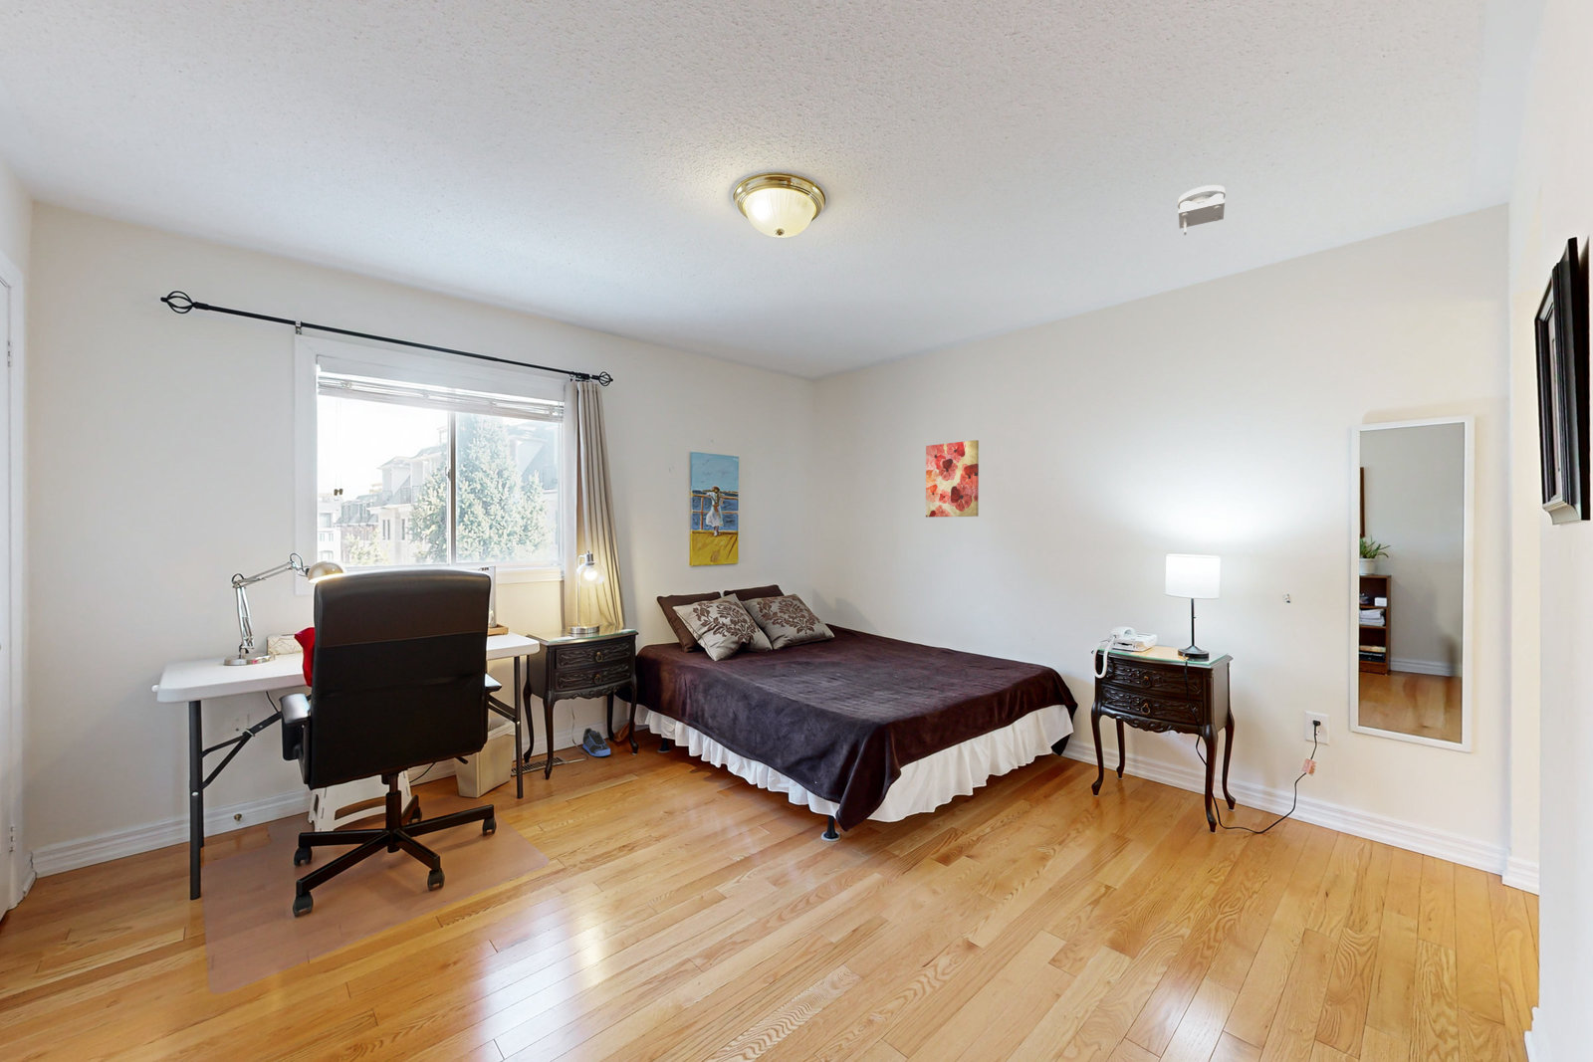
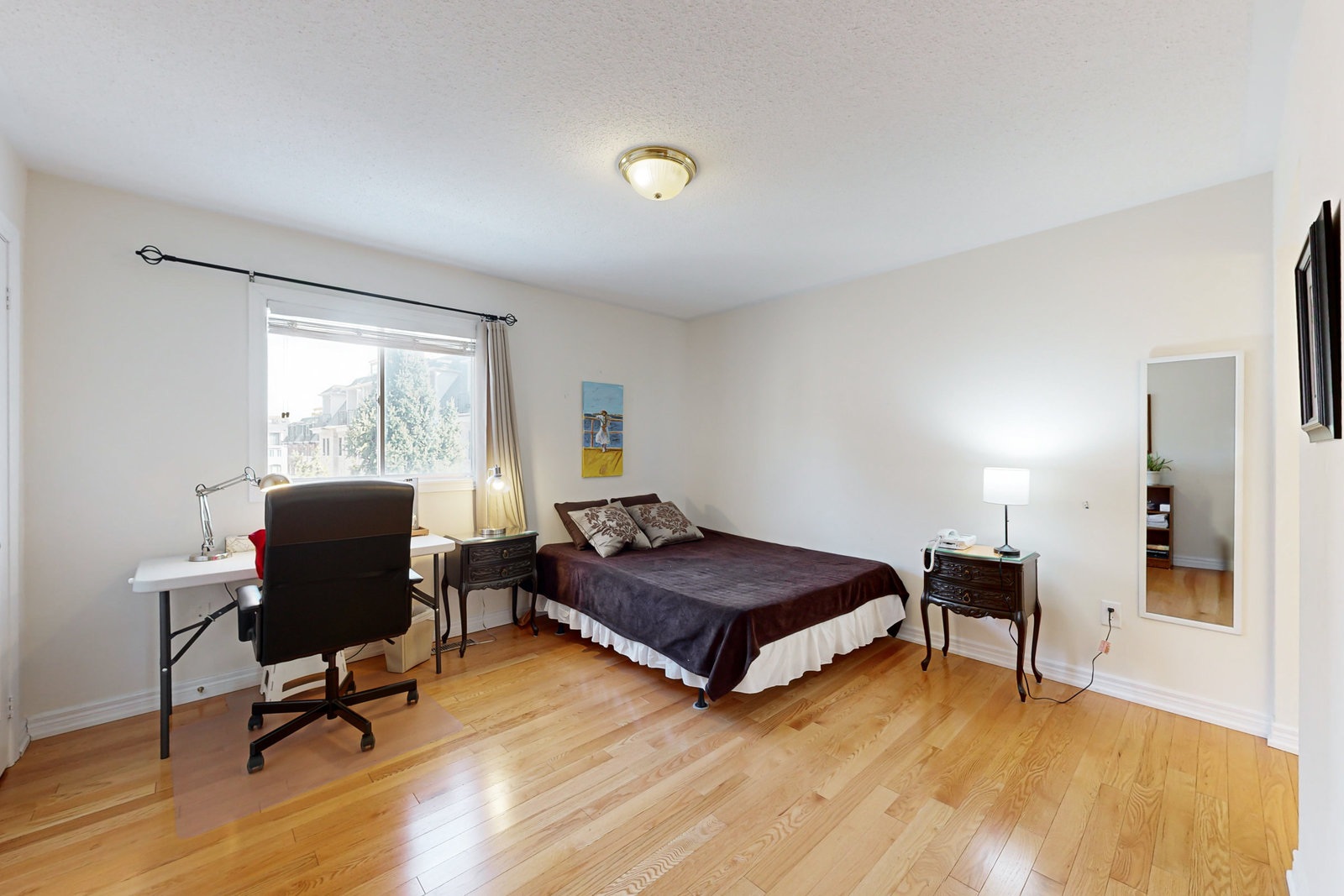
- sneaker [582,727,612,757]
- wall art [925,439,980,519]
- smoke detector [1177,184,1227,236]
